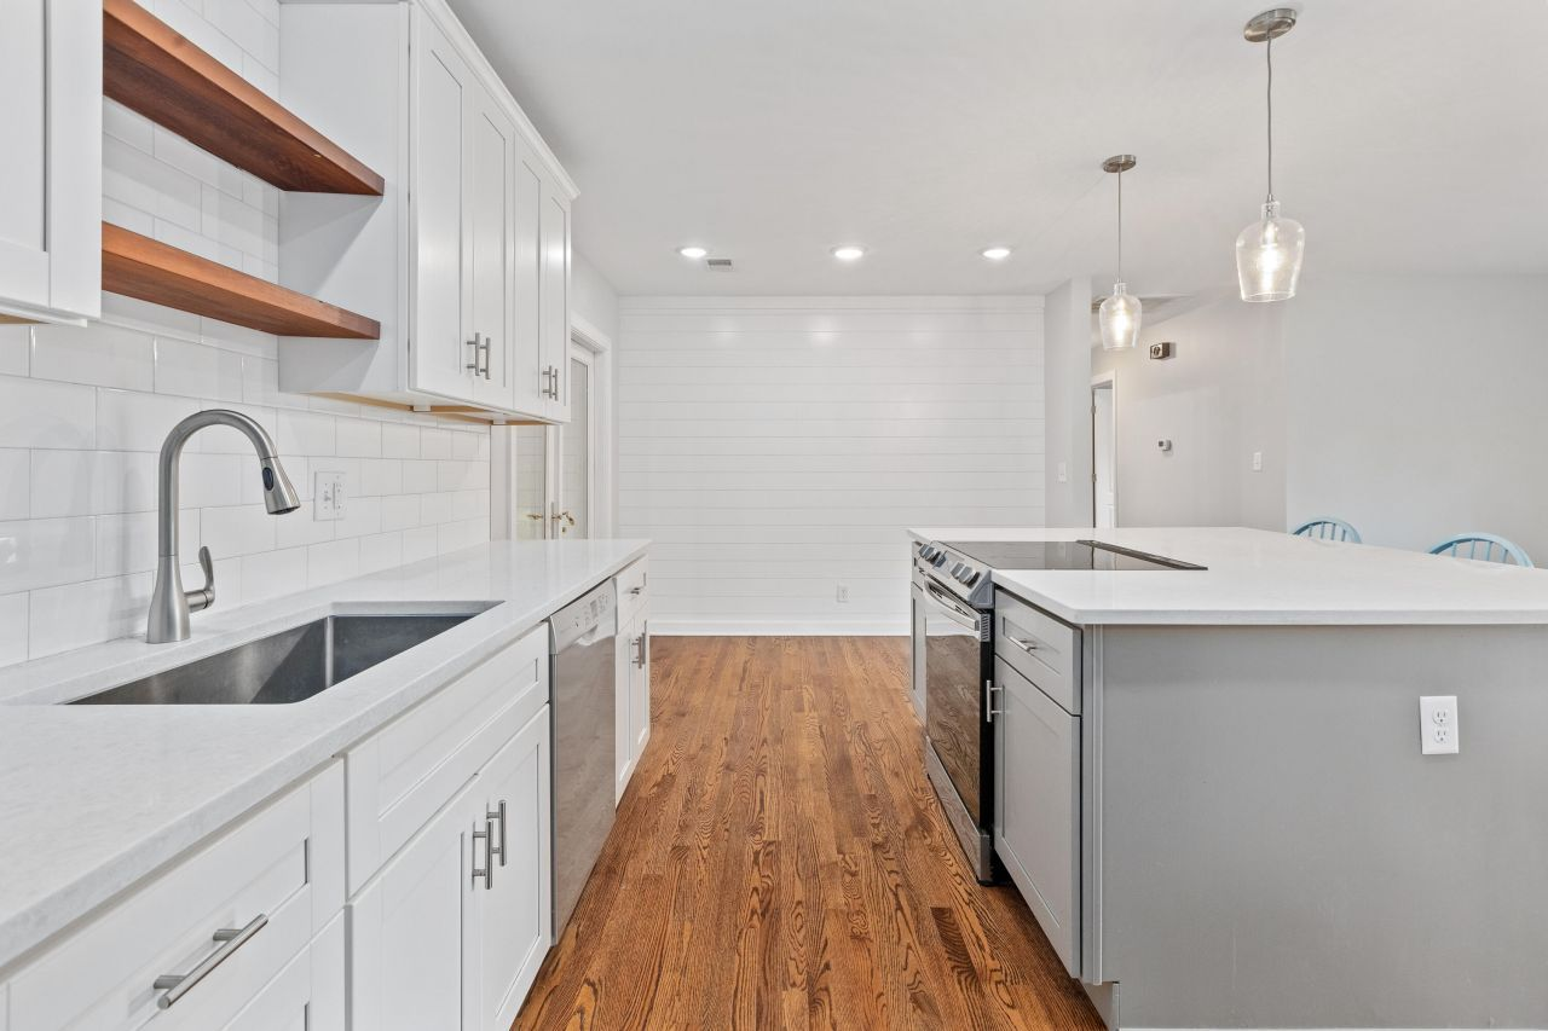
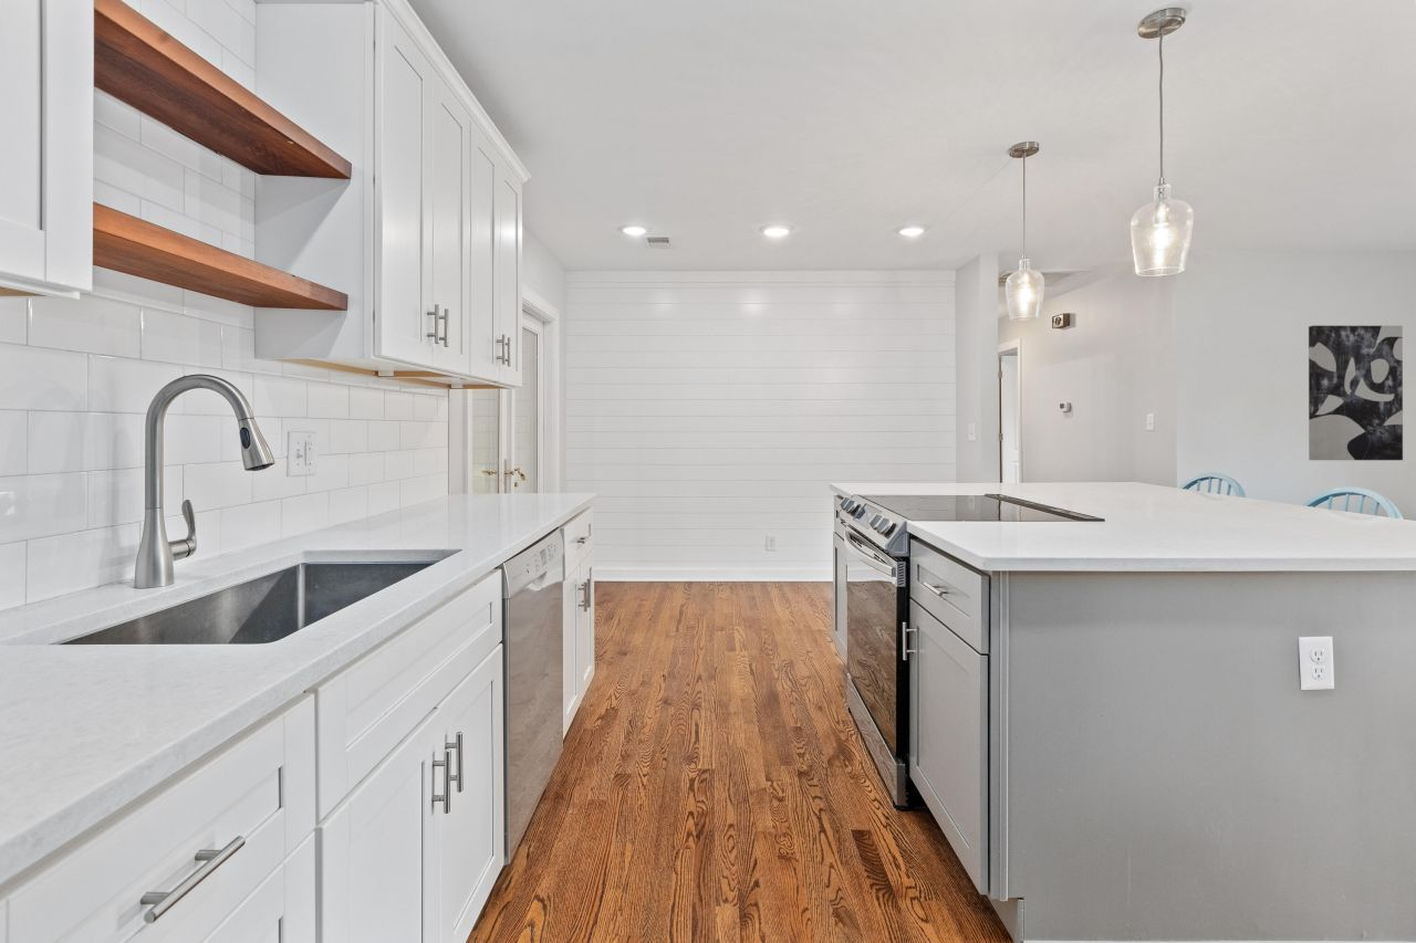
+ wall art [1308,325,1404,461]
